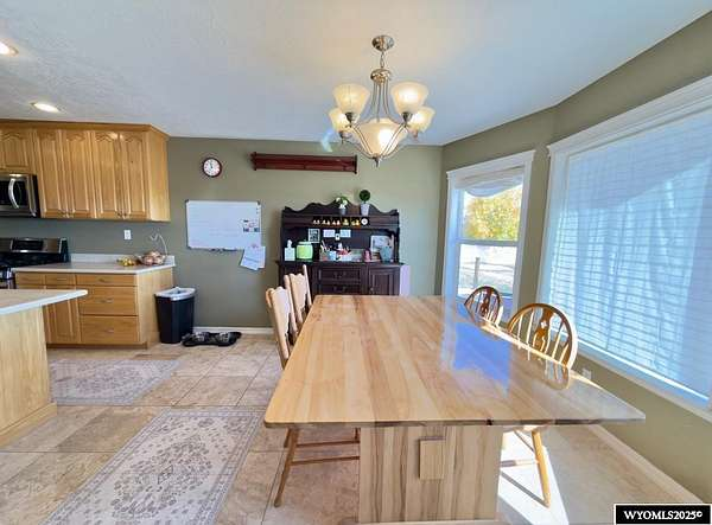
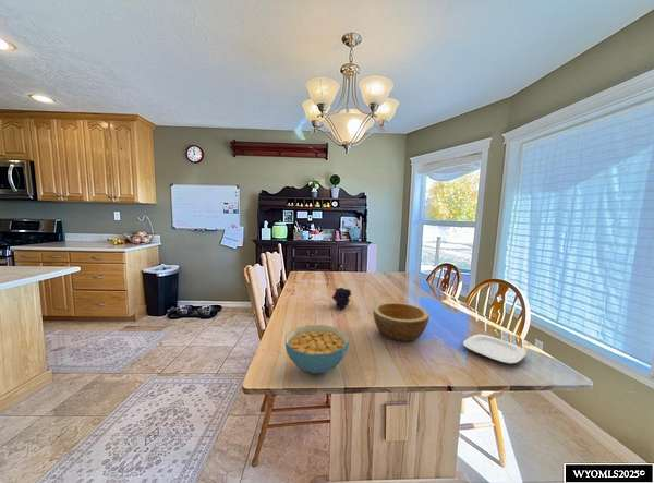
+ fruit [331,287,352,311]
+ cereal bowl [284,324,350,374]
+ bowl [372,301,431,342]
+ plate [462,334,528,365]
